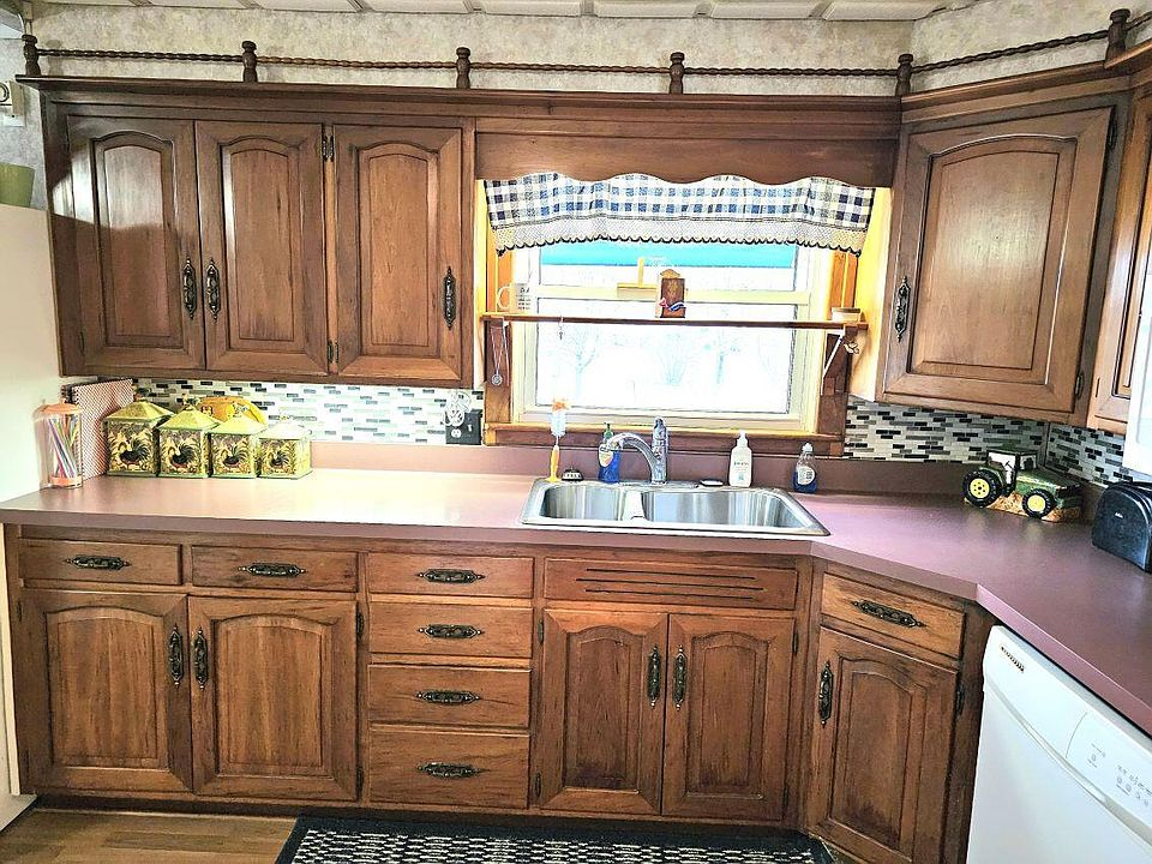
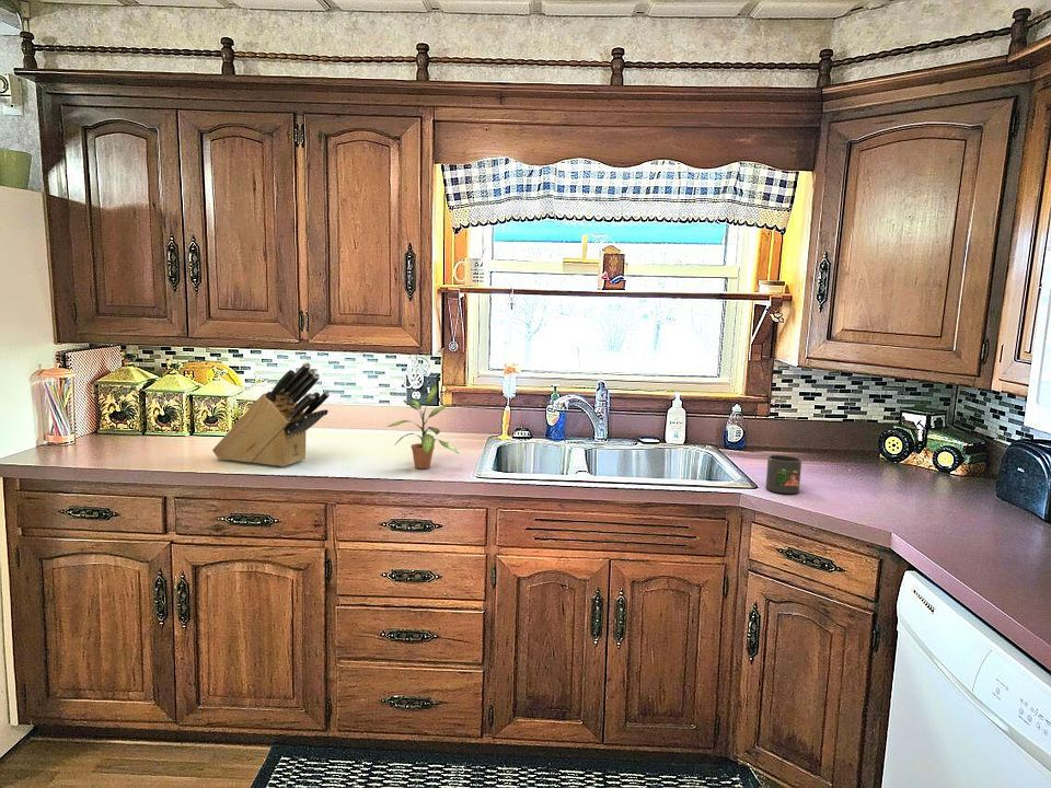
+ mug [764,454,802,495]
+ knife block [211,361,331,468]
+ potted plant [386,384,460,470]
